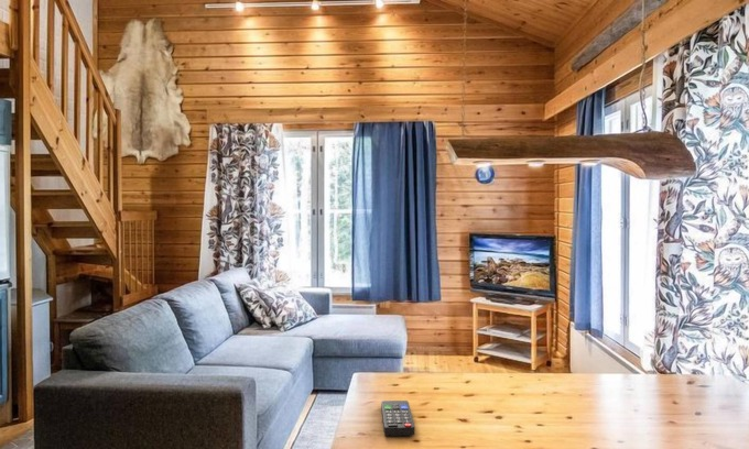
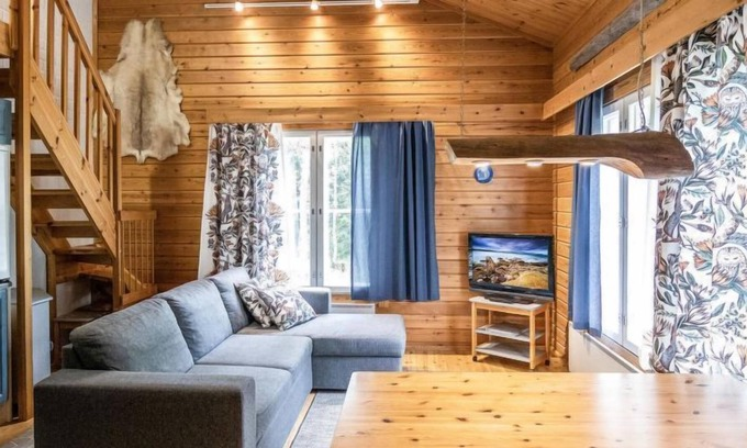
- remote control [380,399,415,437]
